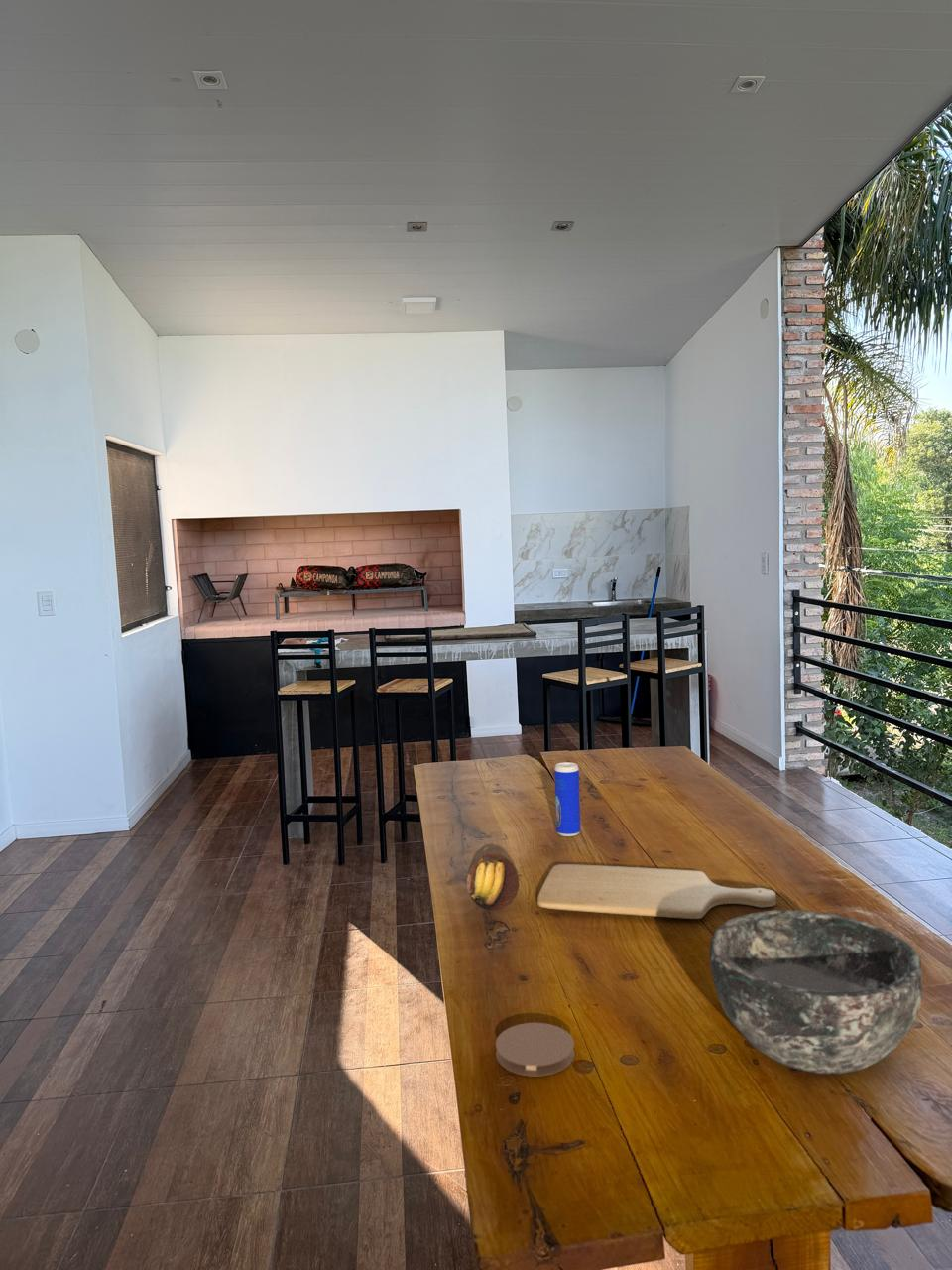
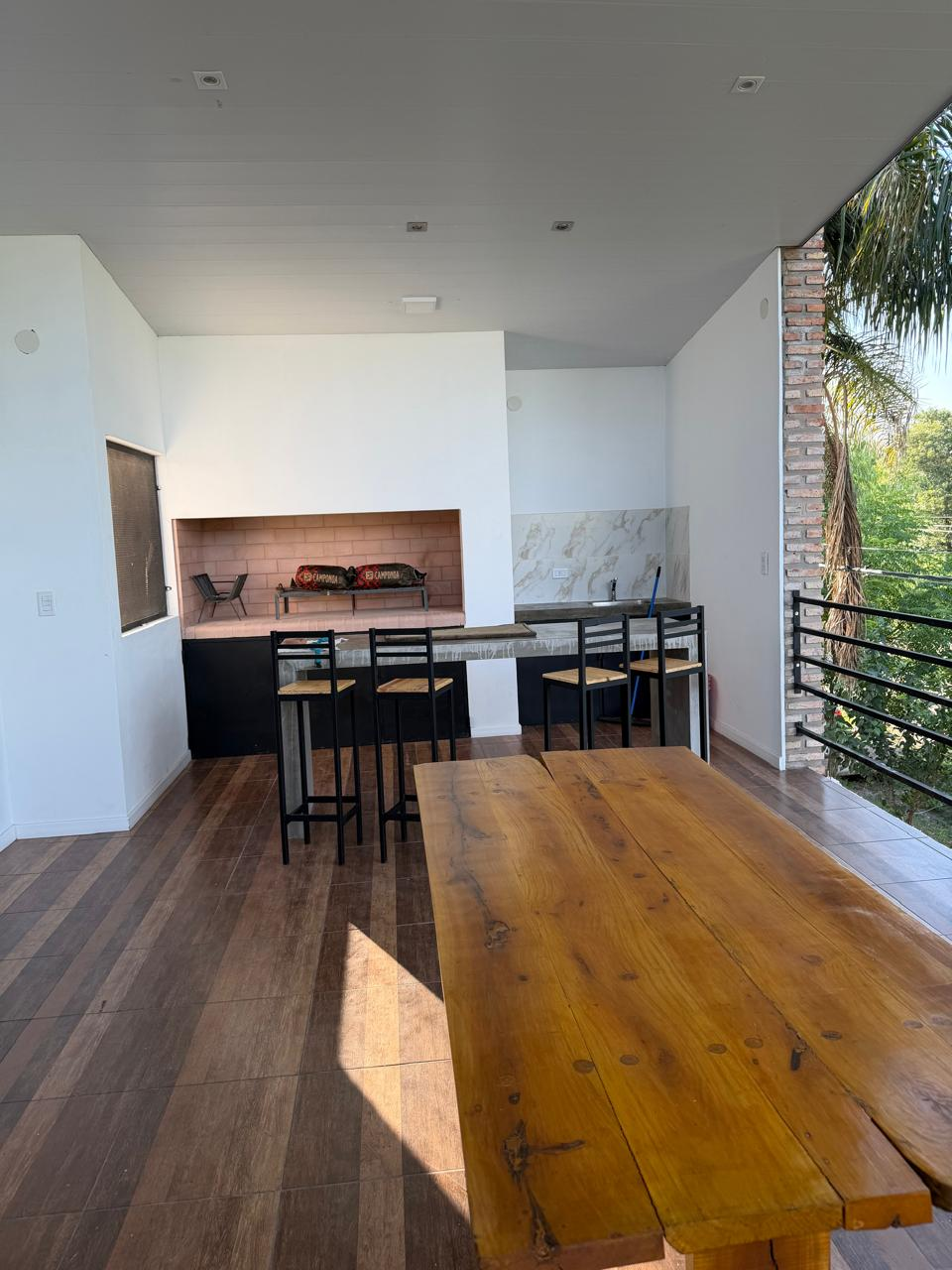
- bowl [708,909,924,1076]
- coaster [495,1022,575,1077]
- beverage can [553,761,581,837]
- banana [465,853,520,912]
- chopping board [536,863,777,920]
